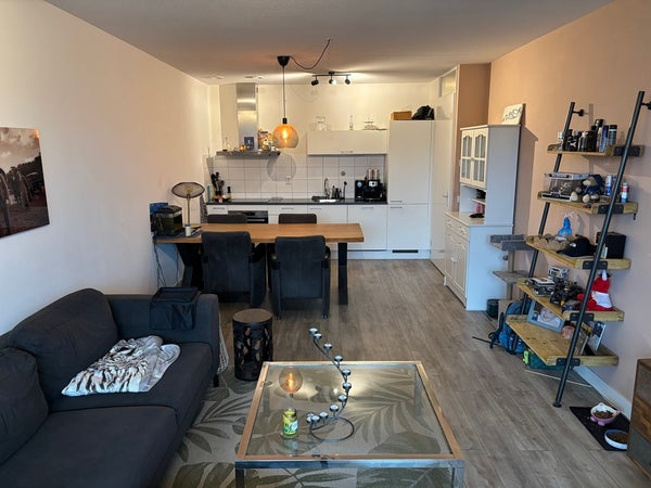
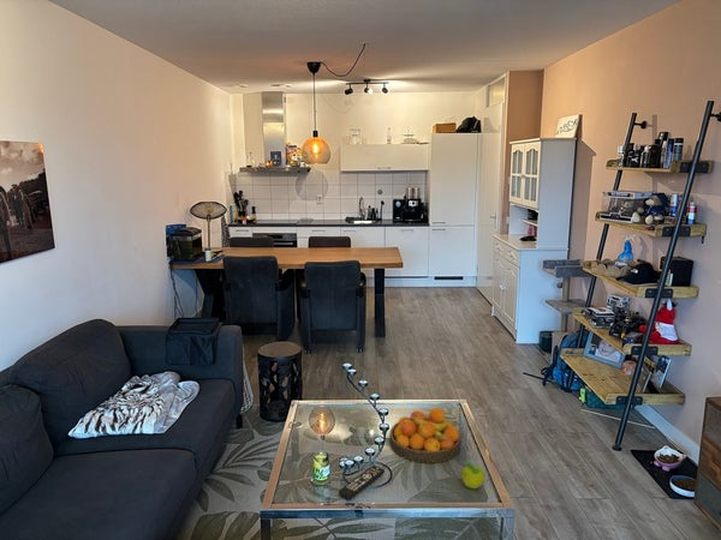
+ fruit bowl [388,407,461,463]
+ fruit [460,461,485,490]
+ remote control [338,464,386,500]
